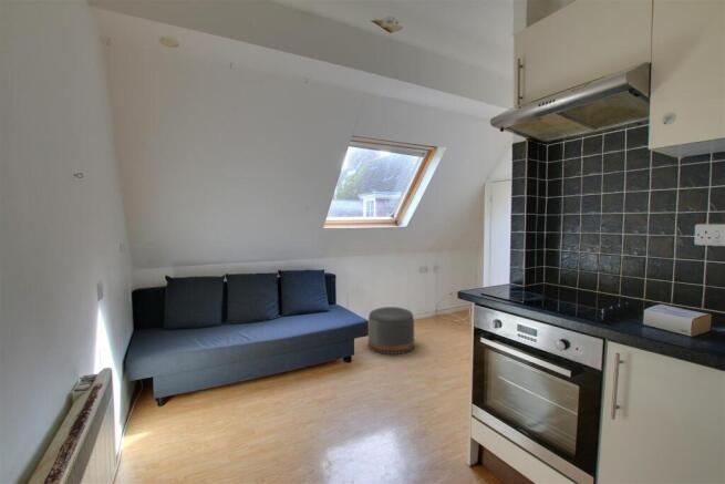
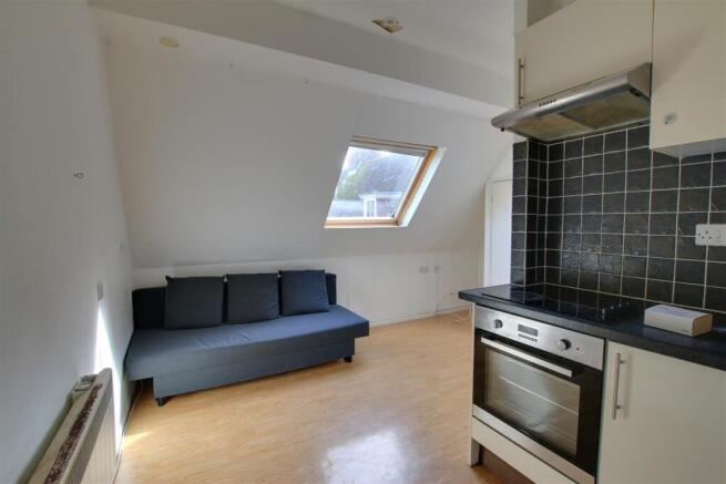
- pouf [367,306,415,356]
